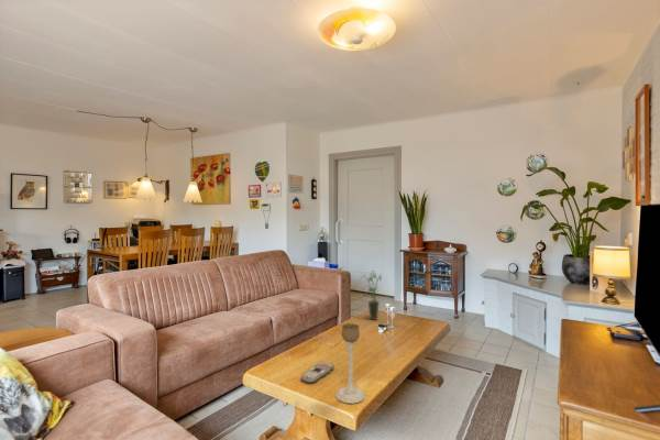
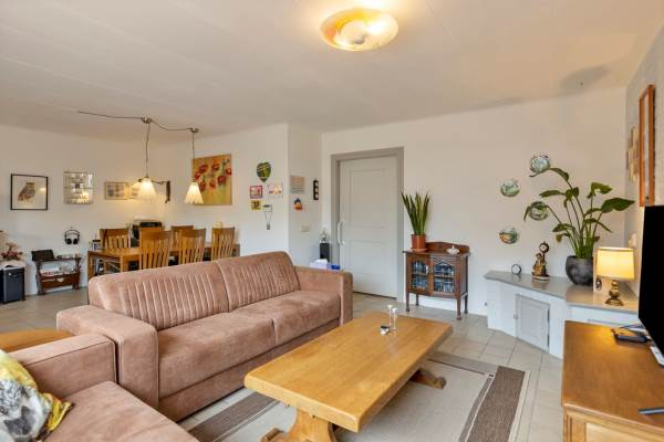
- potted plant [359,271,383,321]
- candle holder [334,322,366,405]
- remote control [300,361,336,384]
